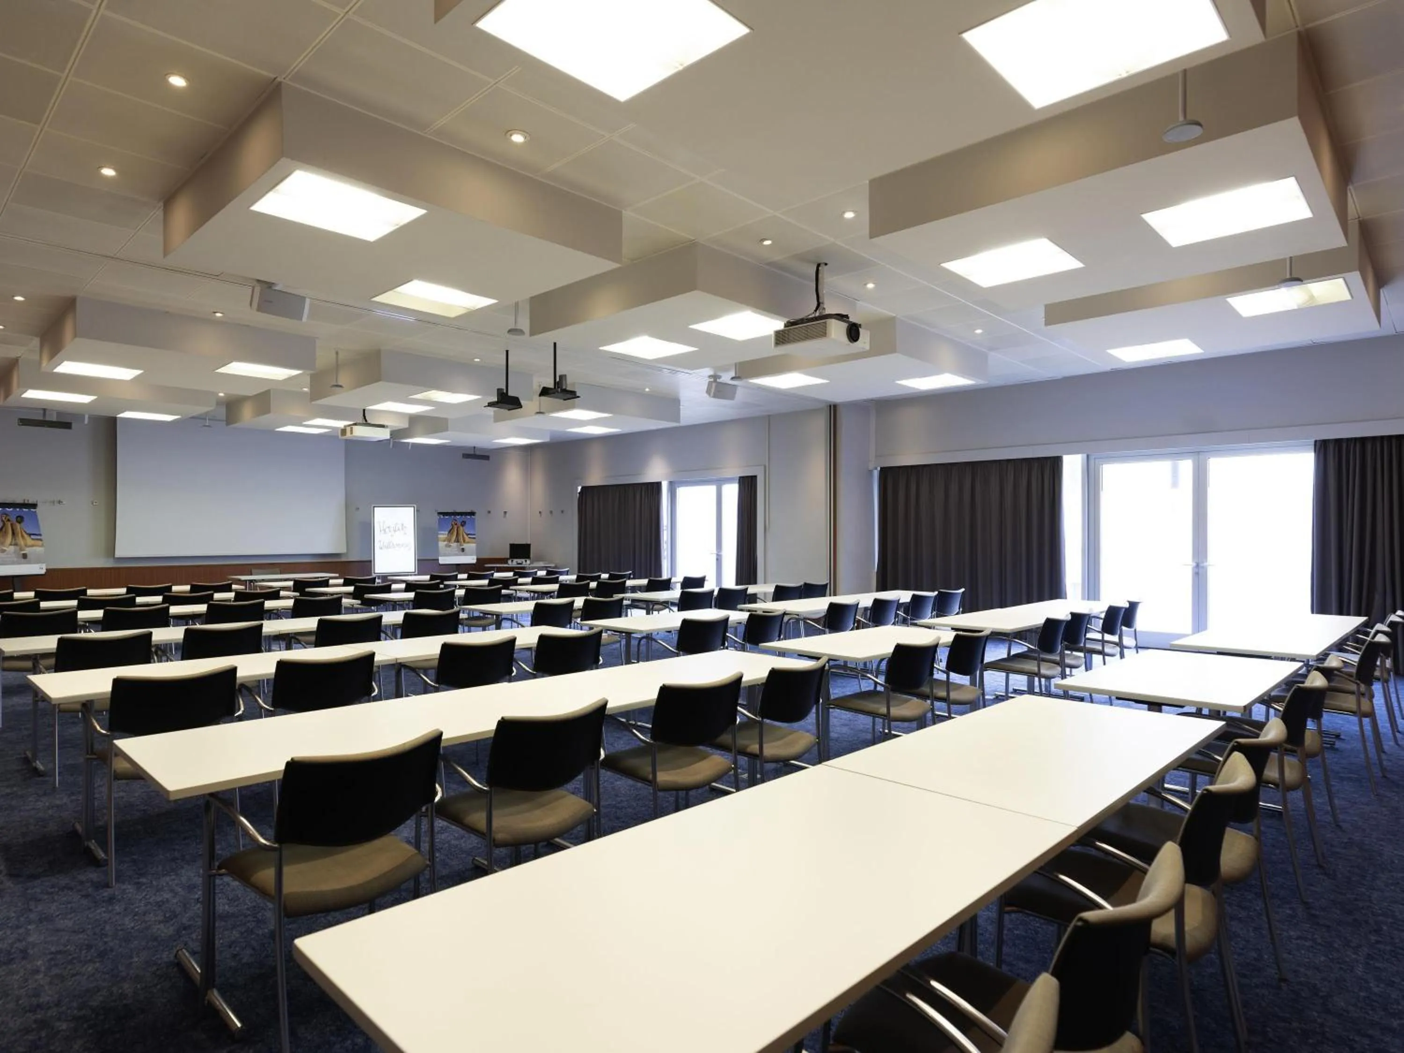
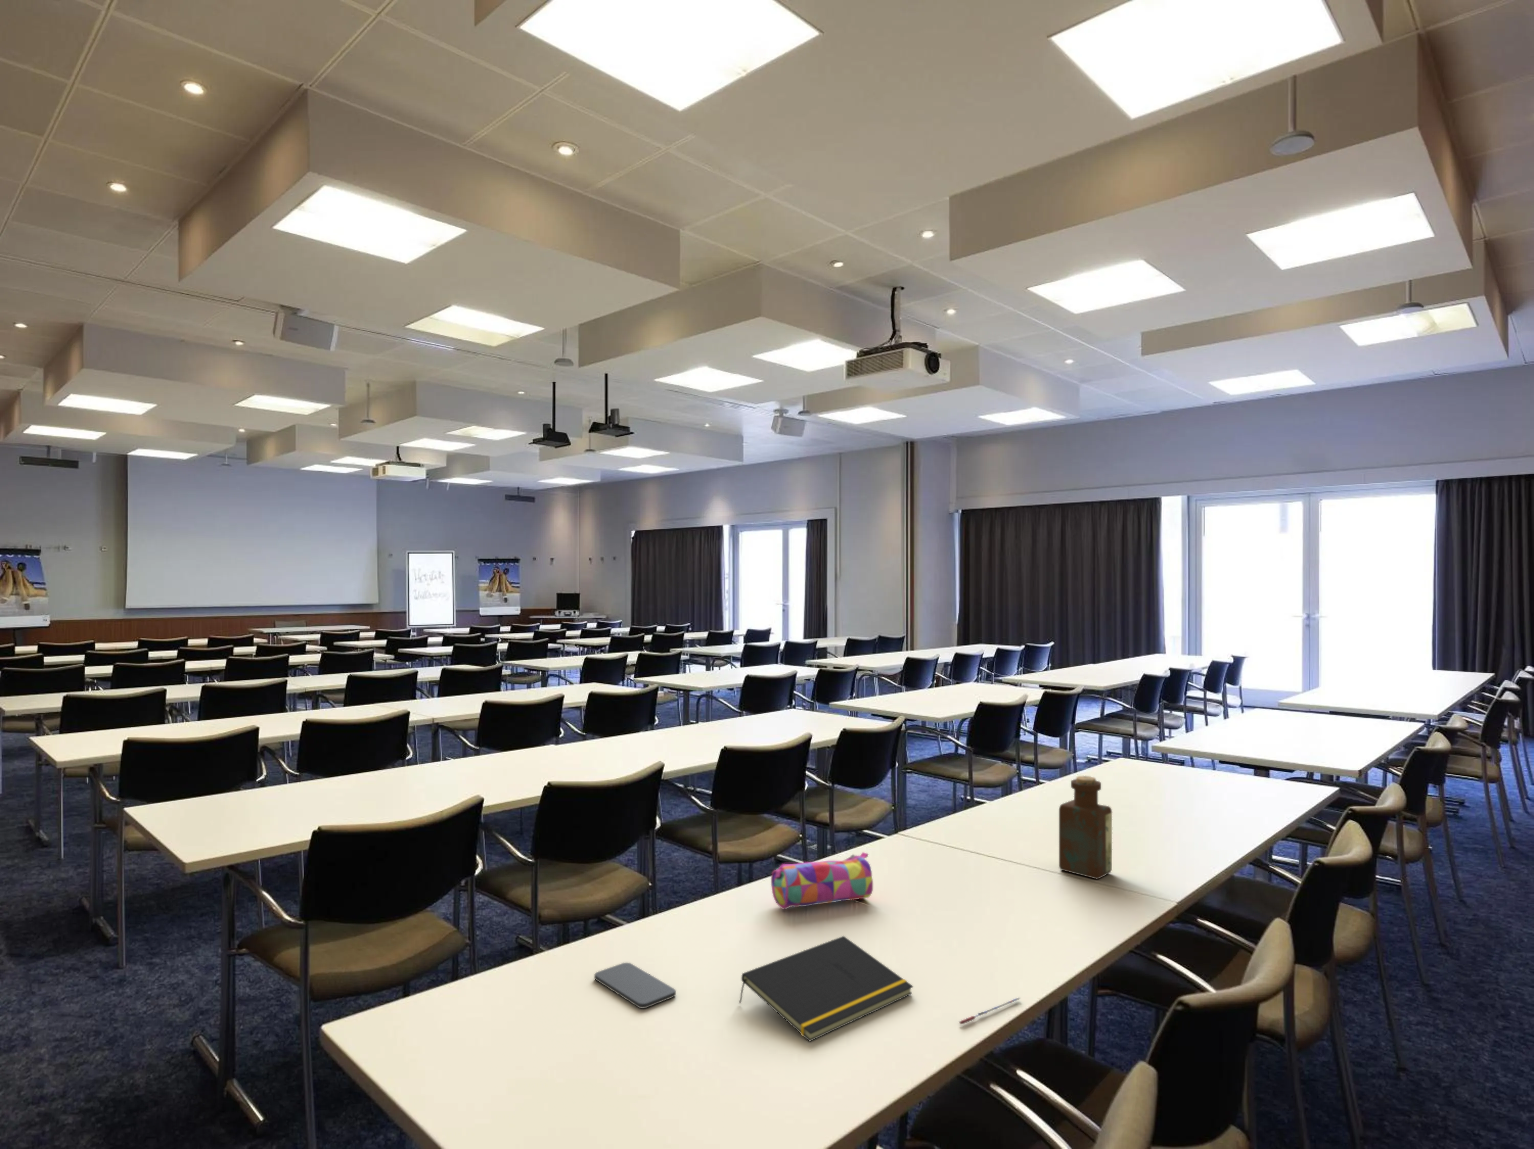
+ notepad [738,935,913,1042]
+ pencil case [771,852,873,910]
+ bottle [1058,775,1112,880]
+ pen [958,997,1021,1025]
+ smartphone [593,962,676,1009]
